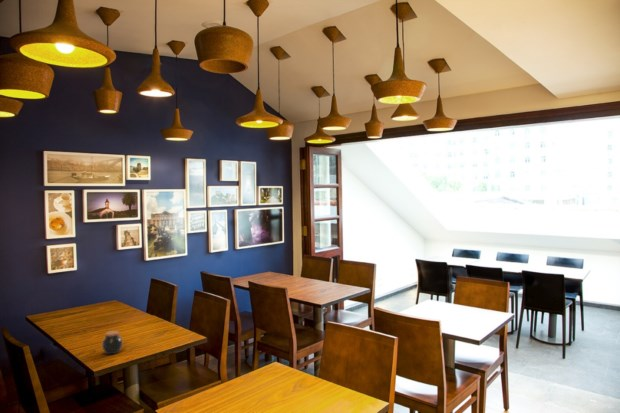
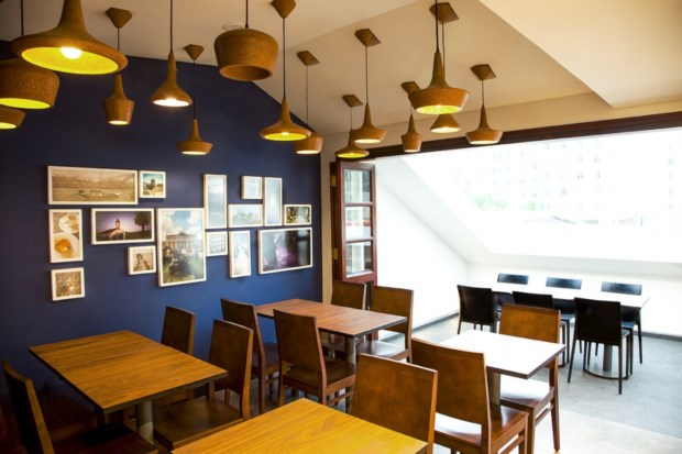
- jar [101,330,123,355]
